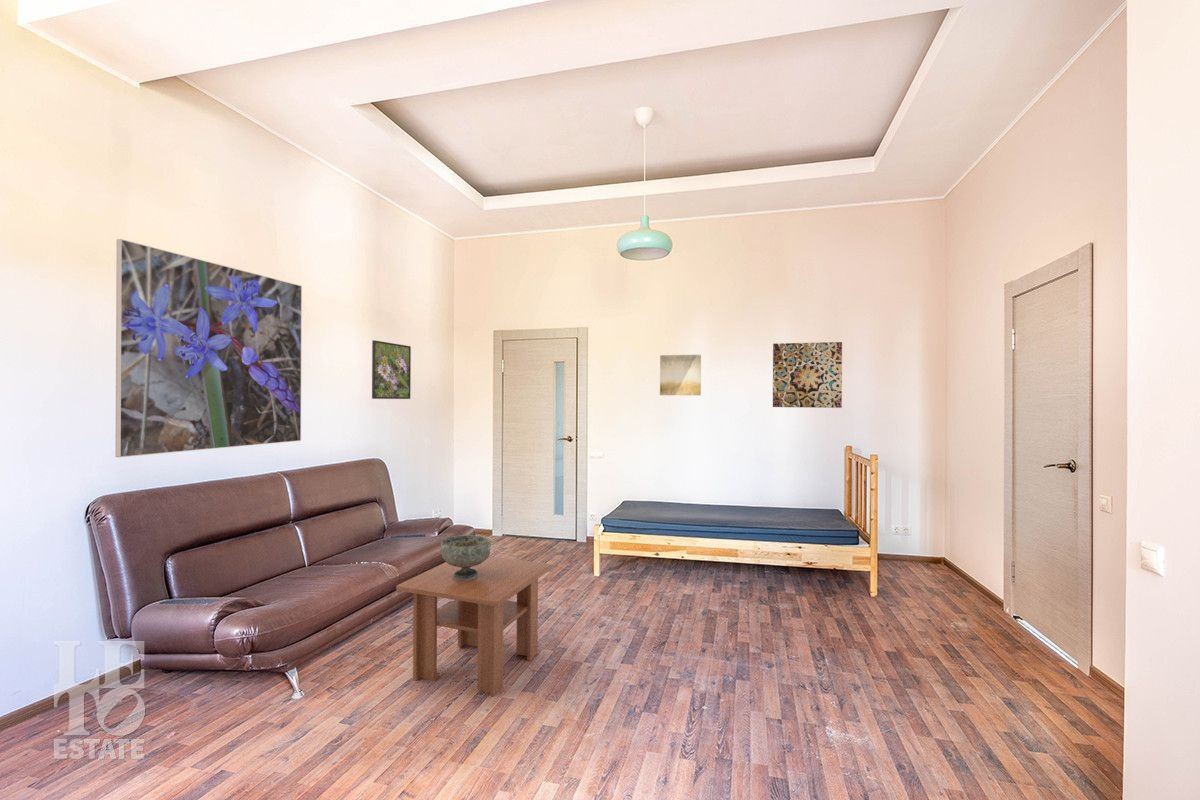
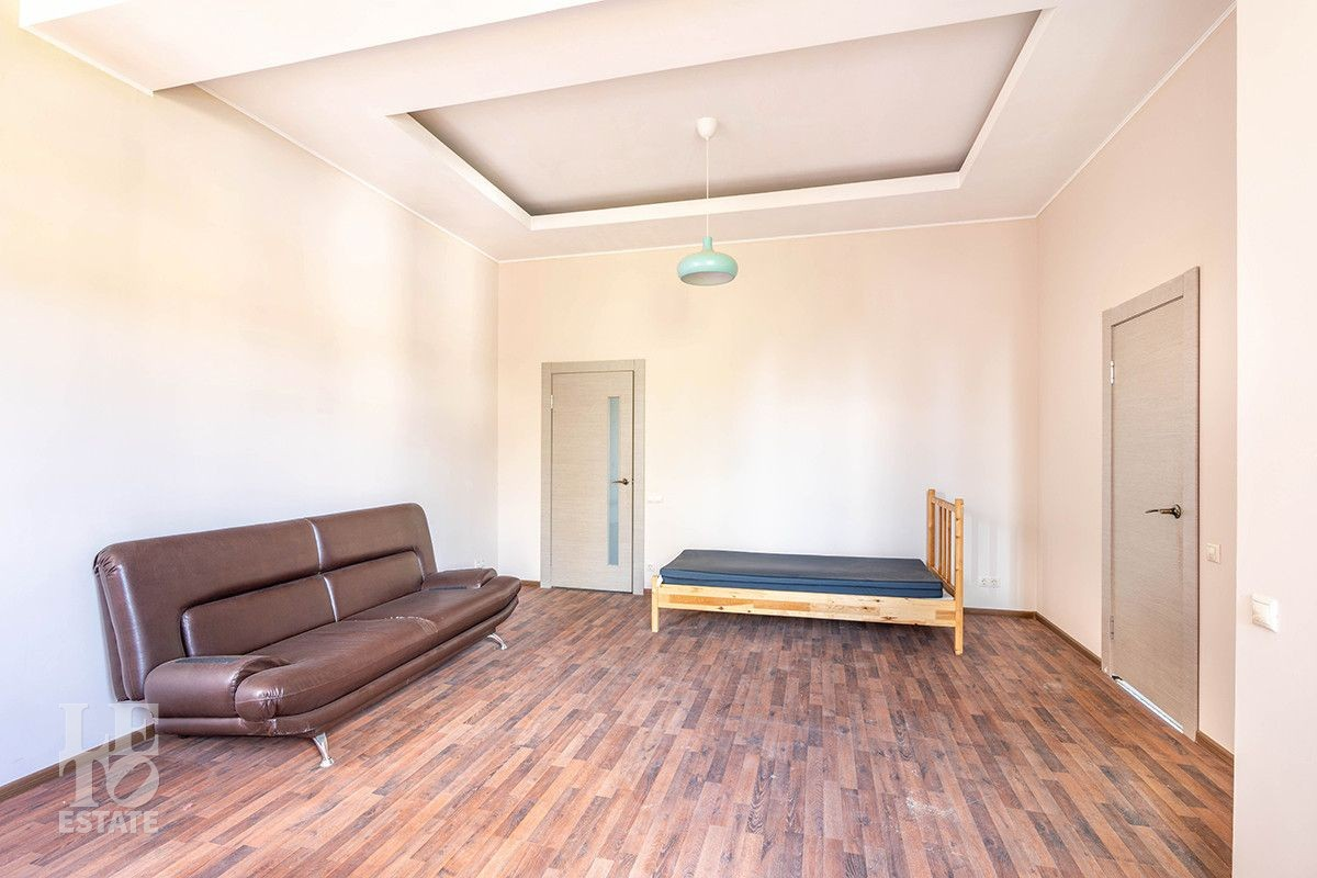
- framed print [115,238,303,458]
- coffee table [395,555,553,698]
- wall art [772,341,843,409]
- wall art [659,354,702,396]
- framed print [371,339,412,400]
- decorative bowl [440,534,492,580]
